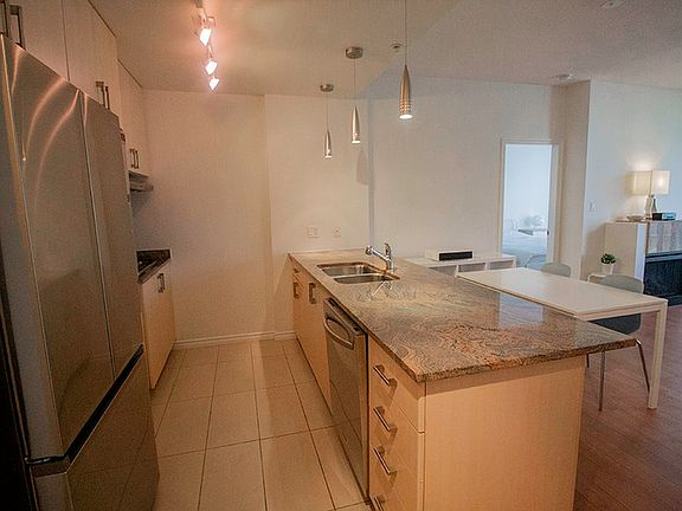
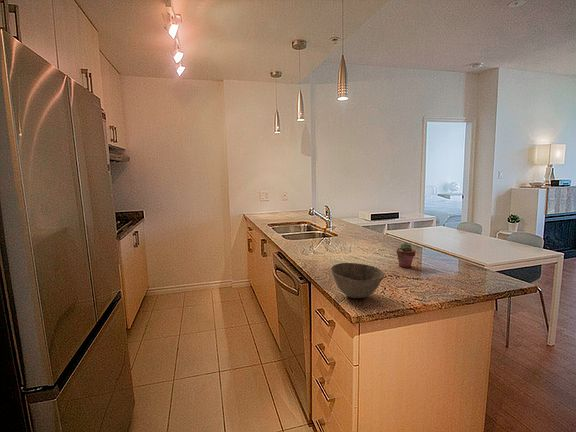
+ potted succulent [396,242,417,269]
+ bowl [330,262,385,299]
